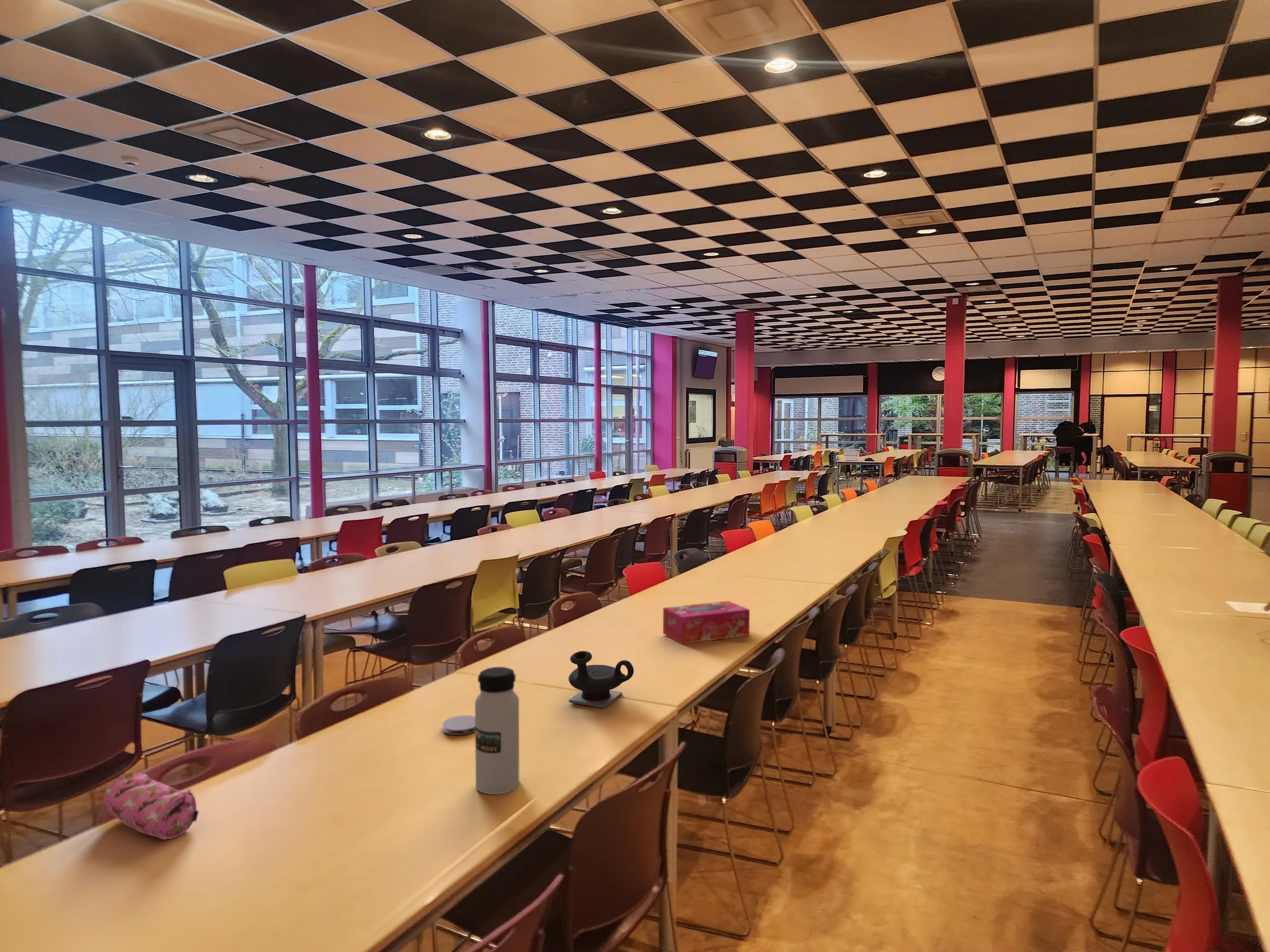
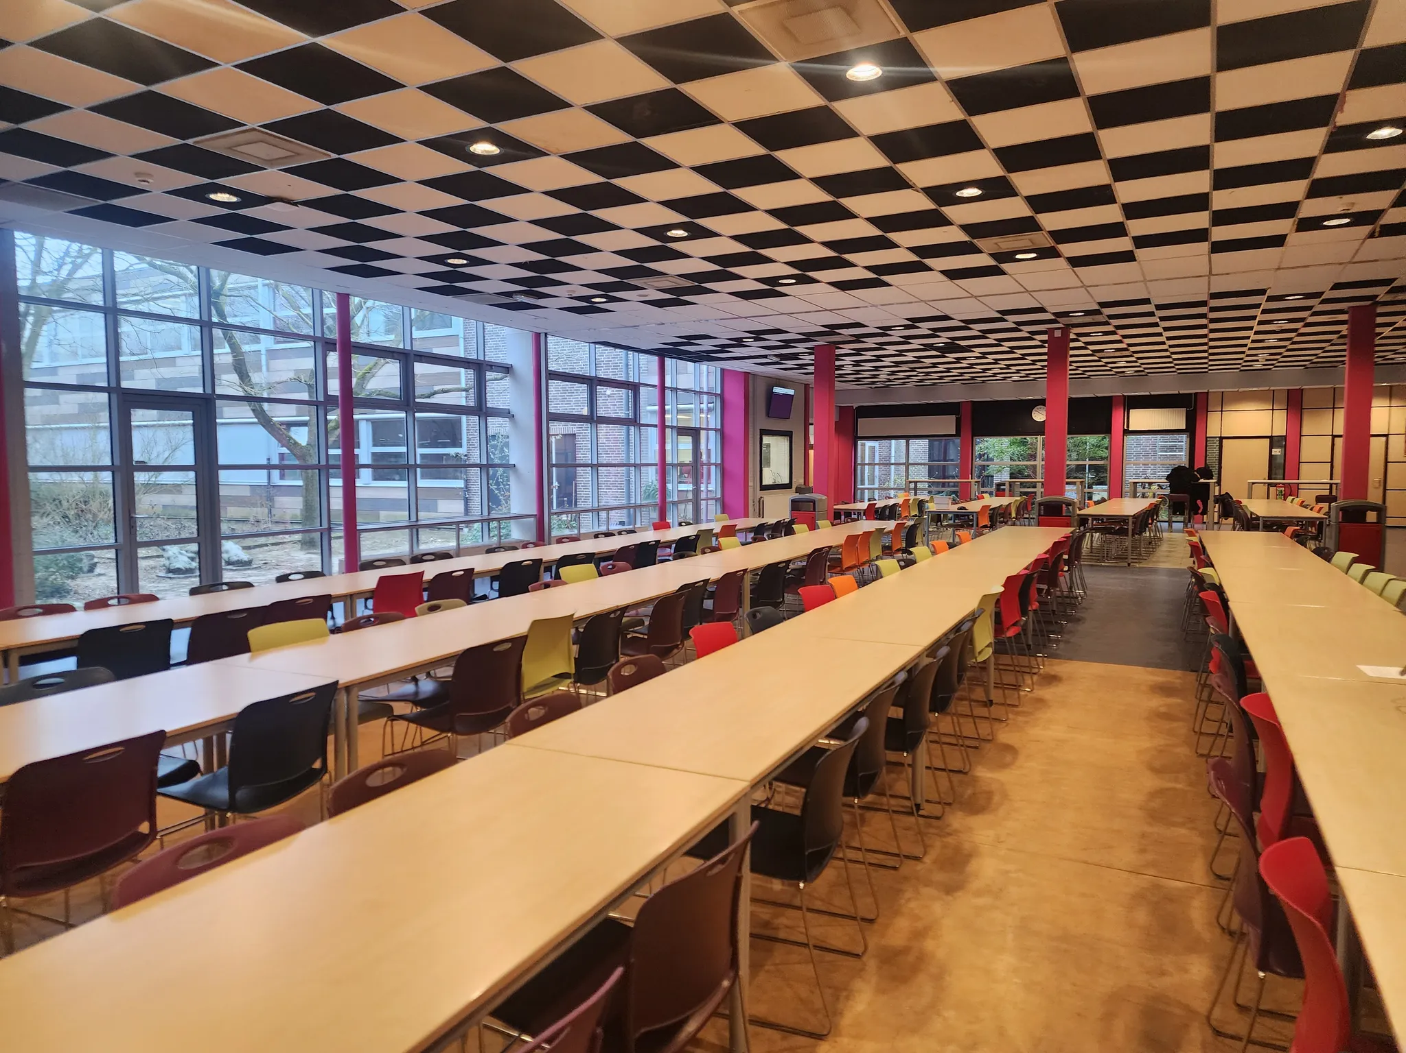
- teapot [568,650,634,709]
- tissue box [662,600,750,645]
- coaster [442,715,475,736]
- water bottle [474,666,520,795]
- pencil case [104,772,199,840]
